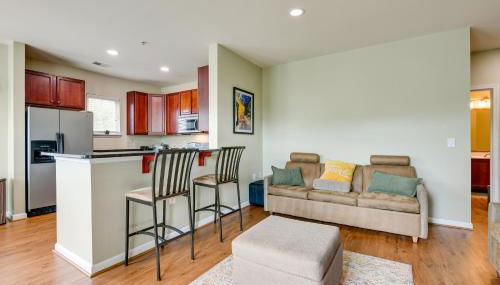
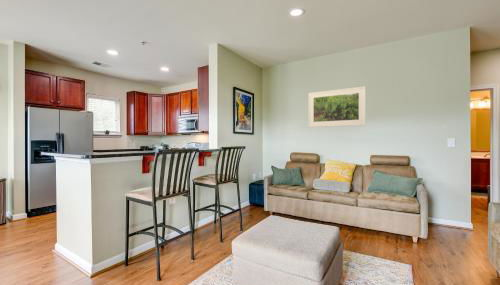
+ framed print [307,85,366,128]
